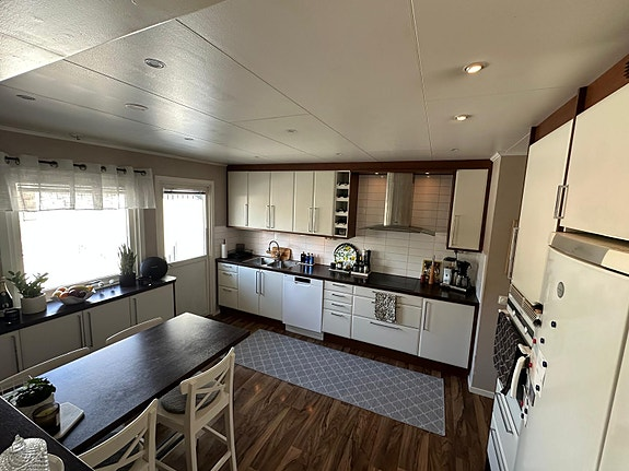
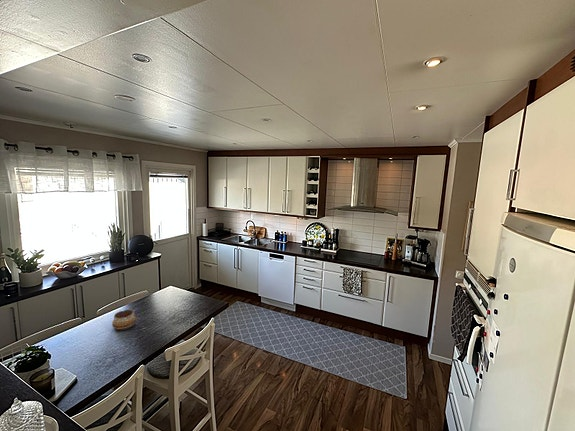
+ decorative bowl [111,309,137,331]
